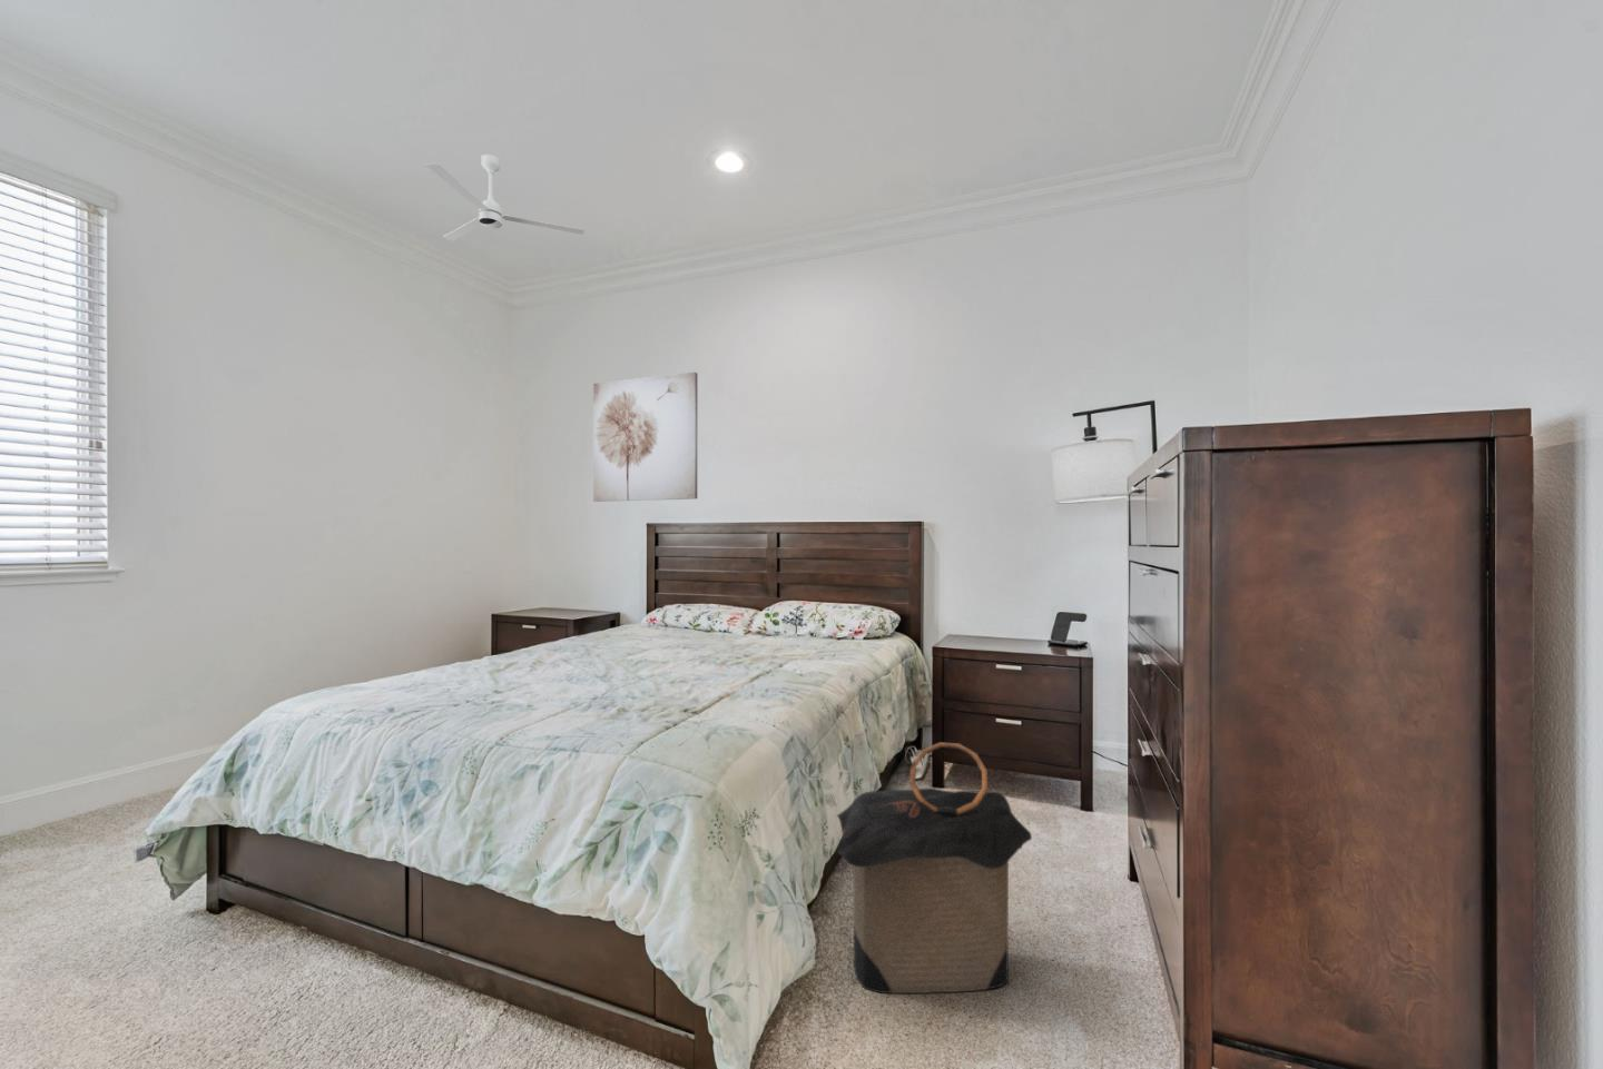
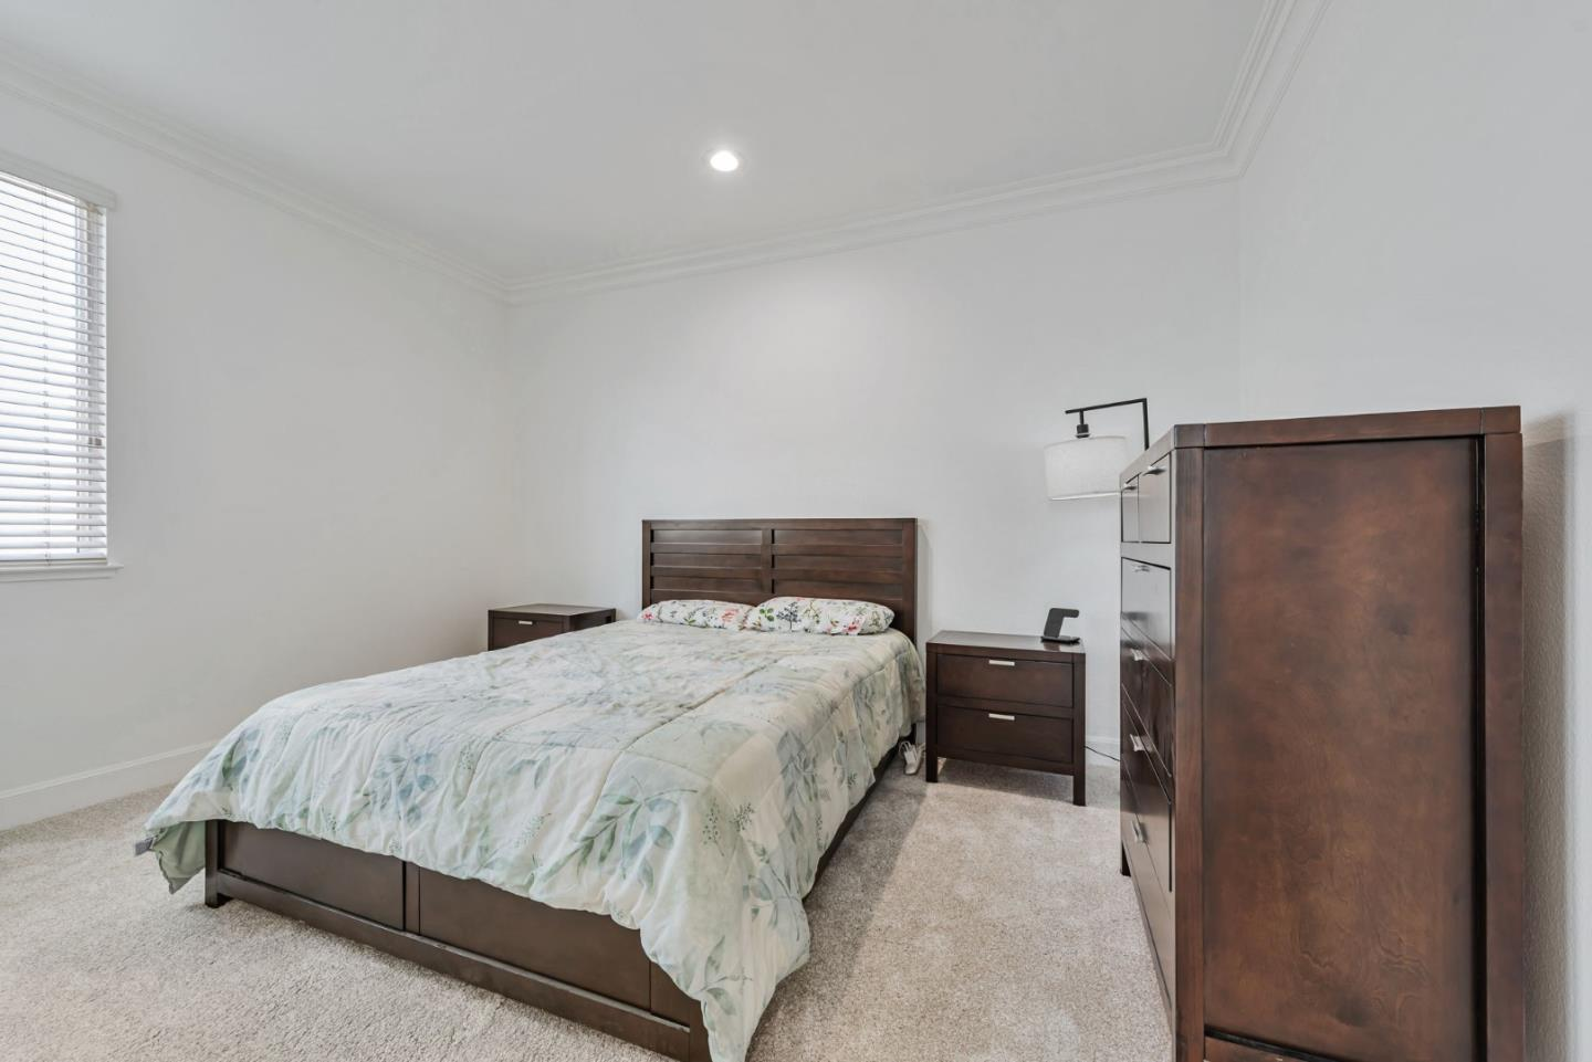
- ceiling fan [424,154,586,241]
- laundry hamper [834,741,1032,995]
- wall art [592,371,699,502]
